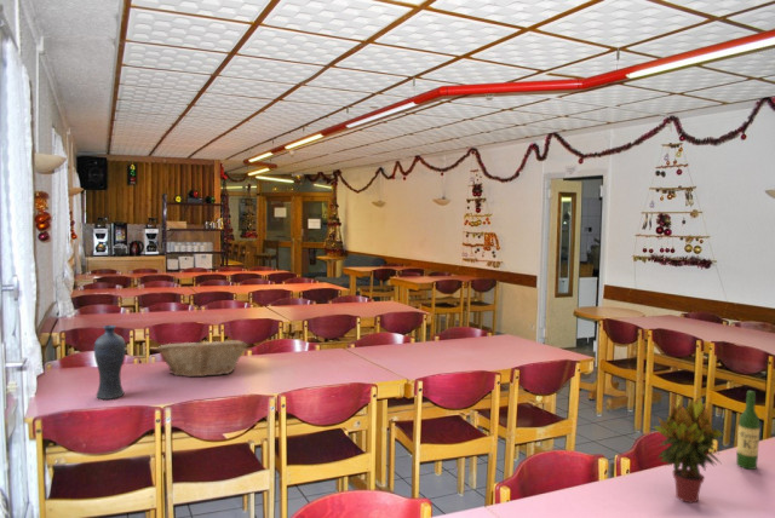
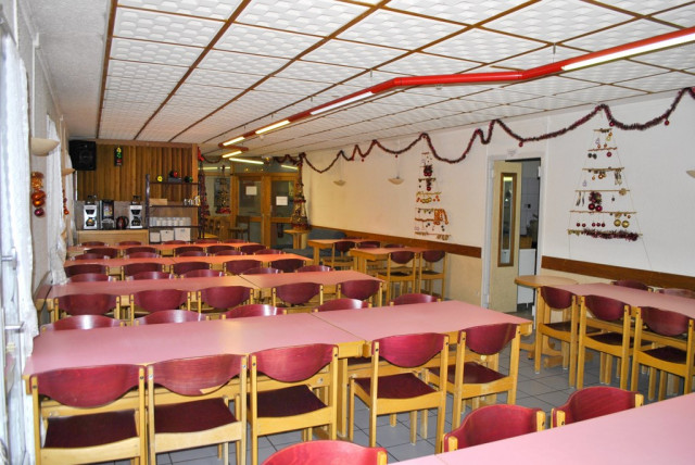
- vase [93,324,126,401]
- fruit basket [155,338,248,378]
- potted plant [651,397,724,503]
- wine bottle [735,390,760,471]
